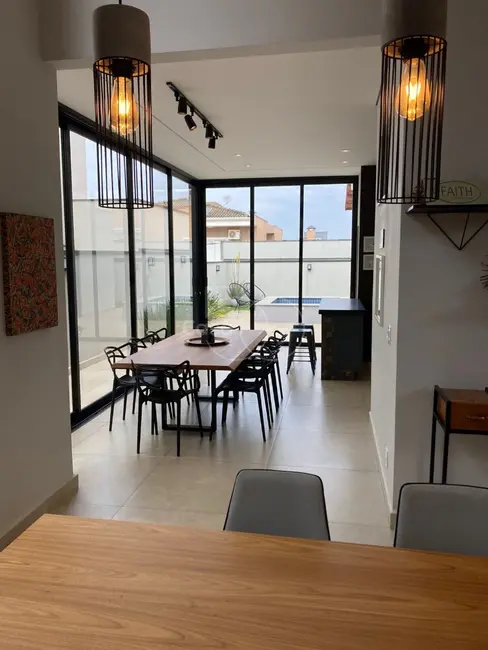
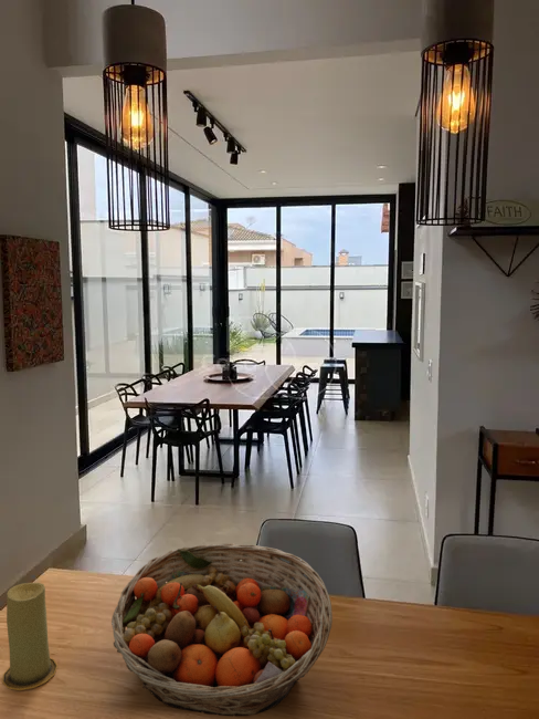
+ candle [1,582,59,691]
+ fruit basket [110,542,334,717]
